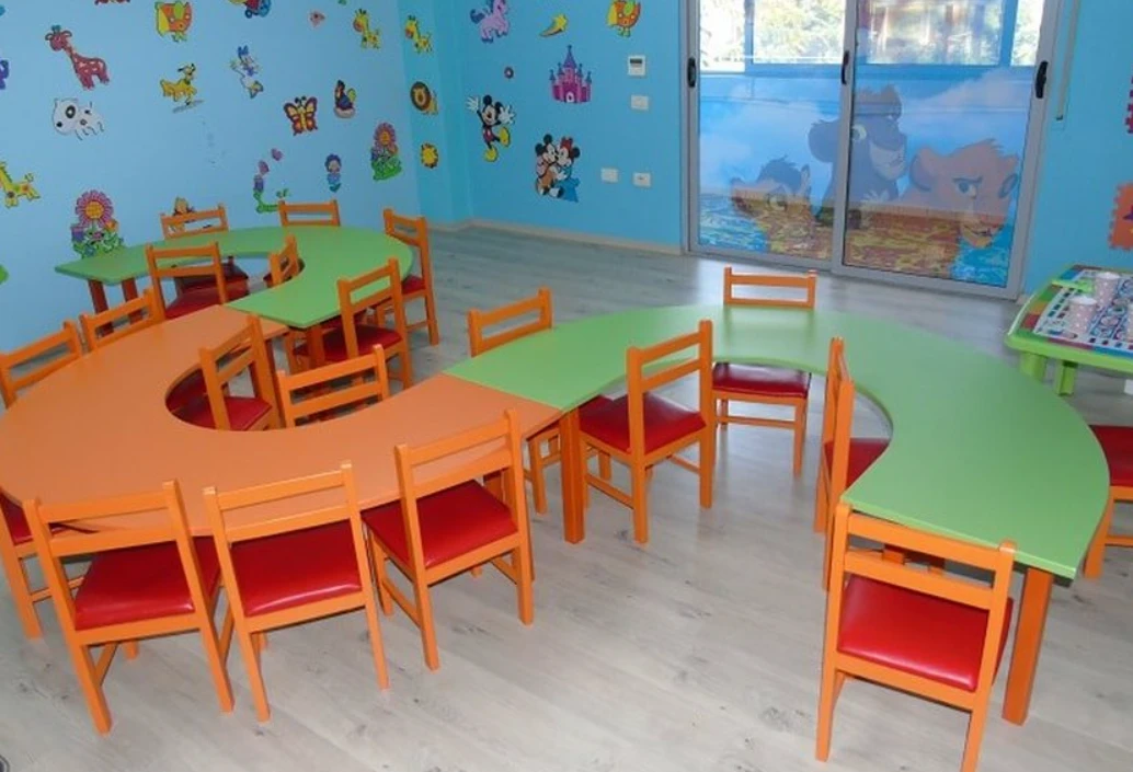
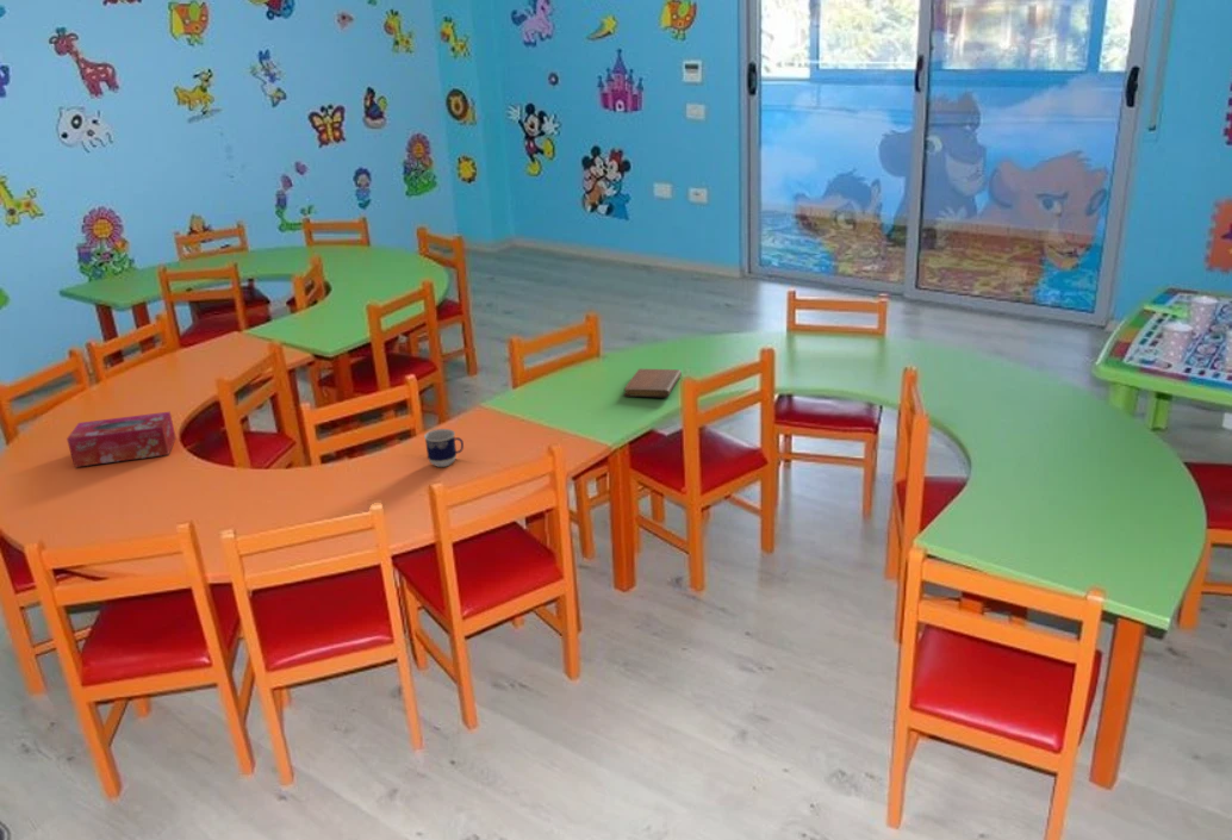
+ tissue box [66,411,178,468]
+ cup [423,428,465,468]
+ notebook [623,368,683,398]
